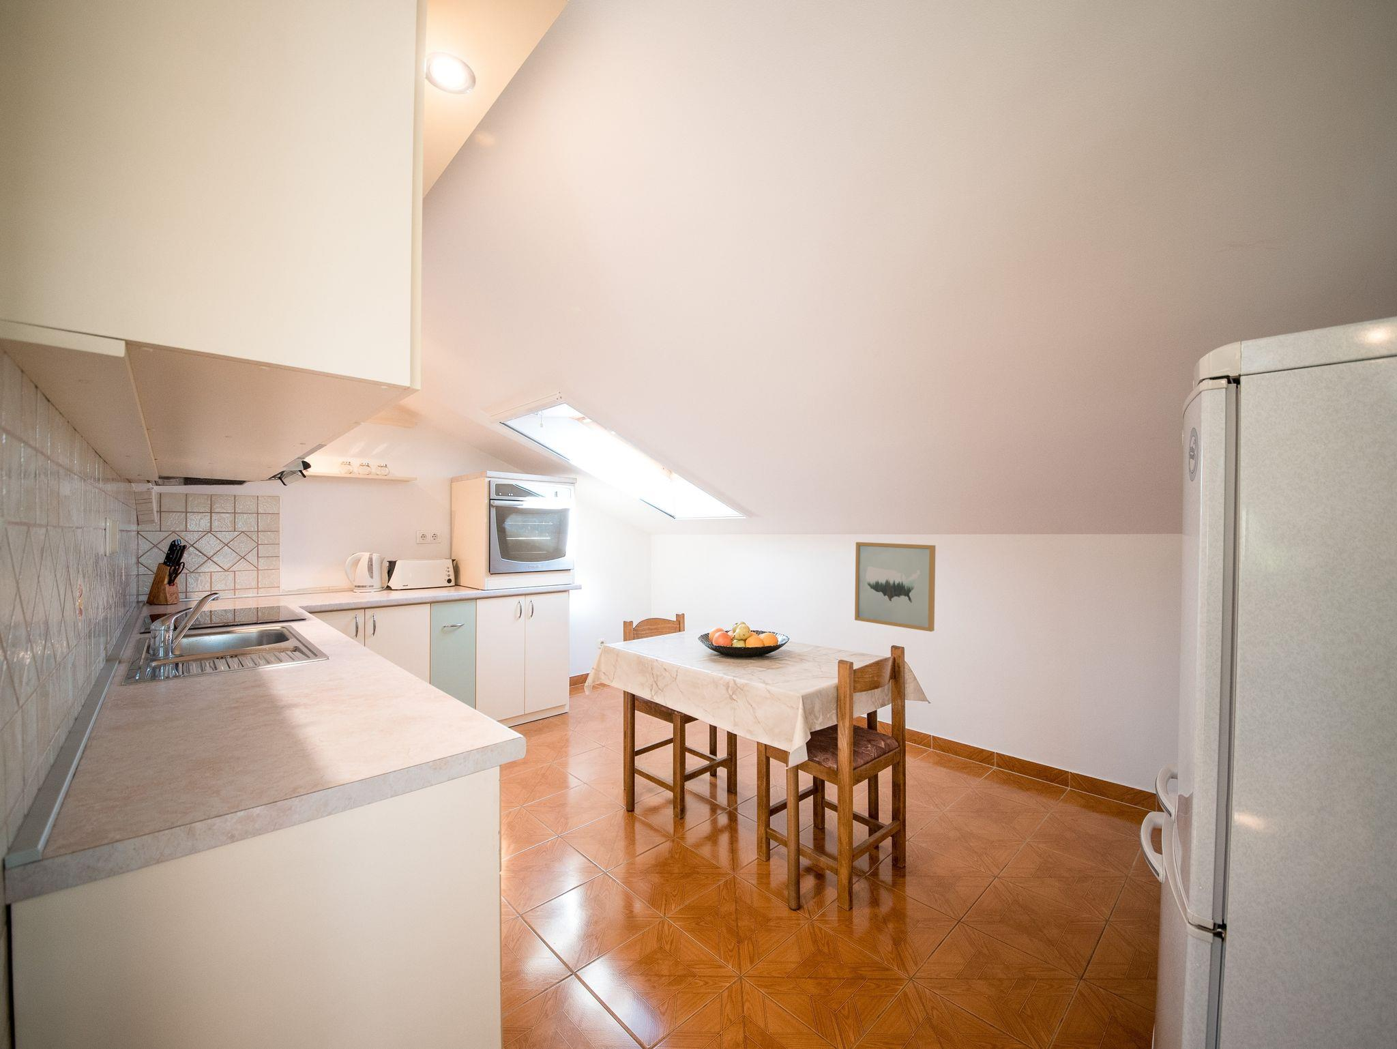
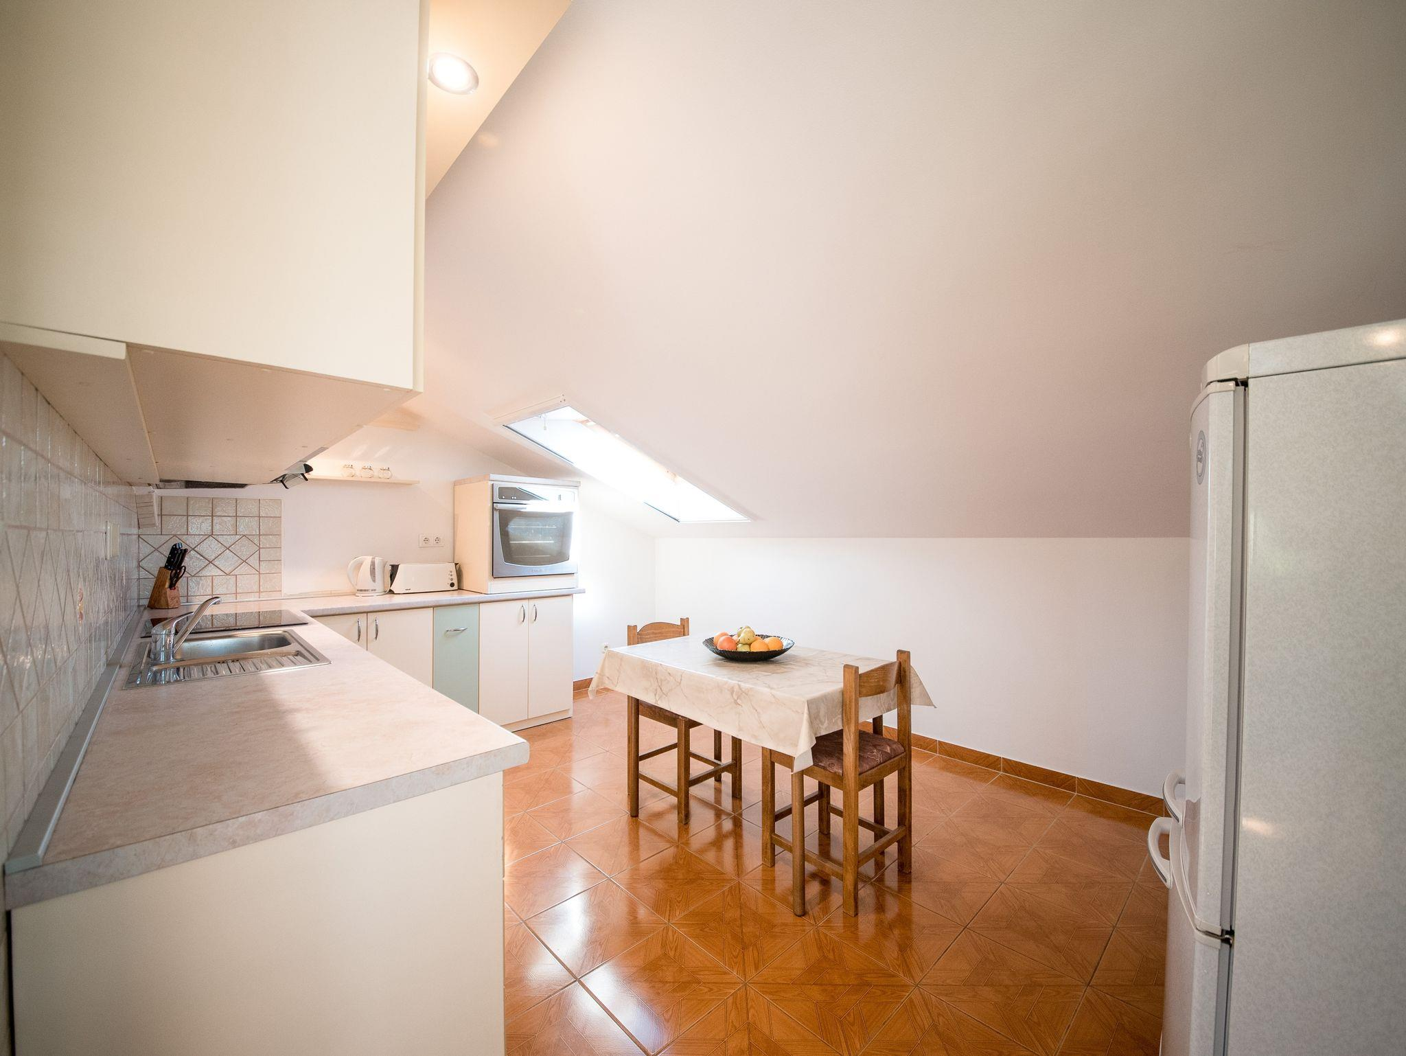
- wall art [854,541,936,632]
